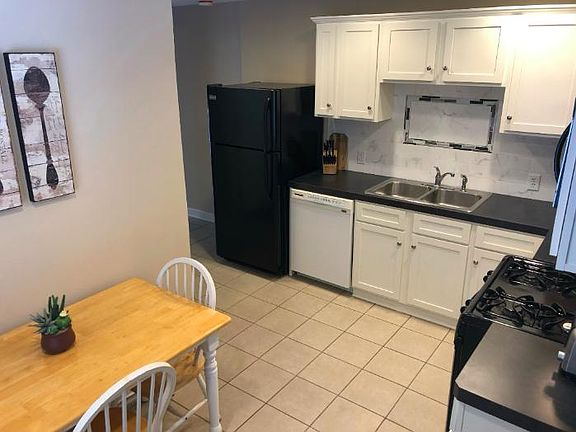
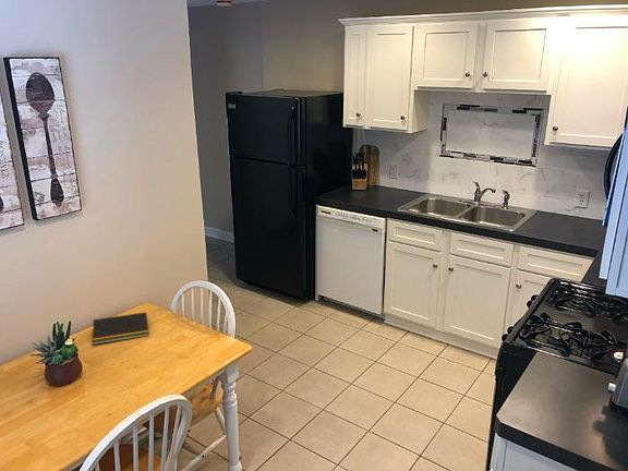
+ notepad [92,311,149,346]
